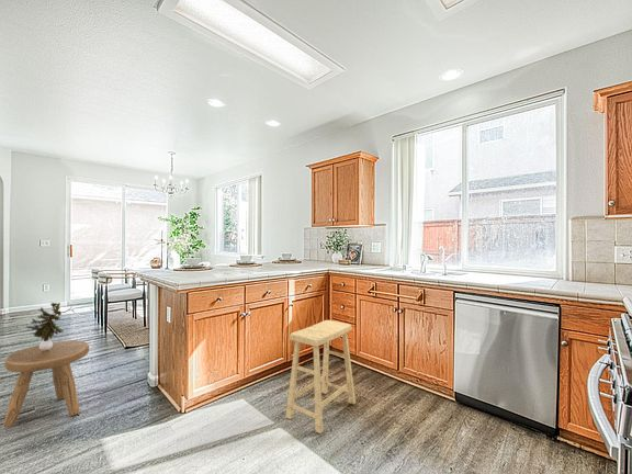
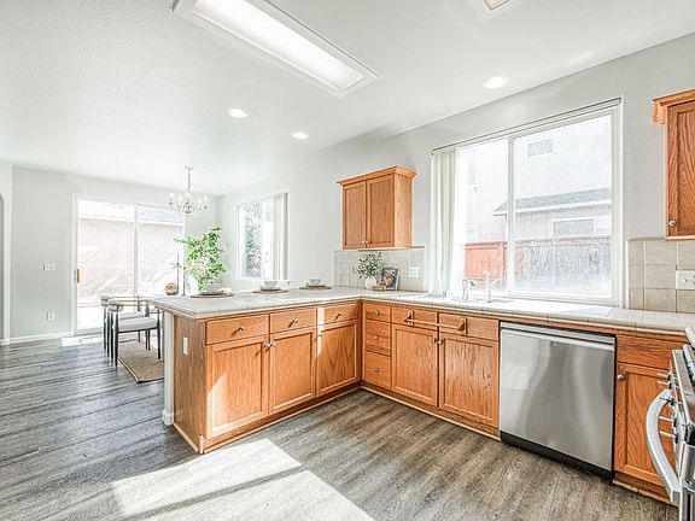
- potted plant [24,302,72,351]
- stool [285,319,357,435]
- stool [2,339,90,428]
